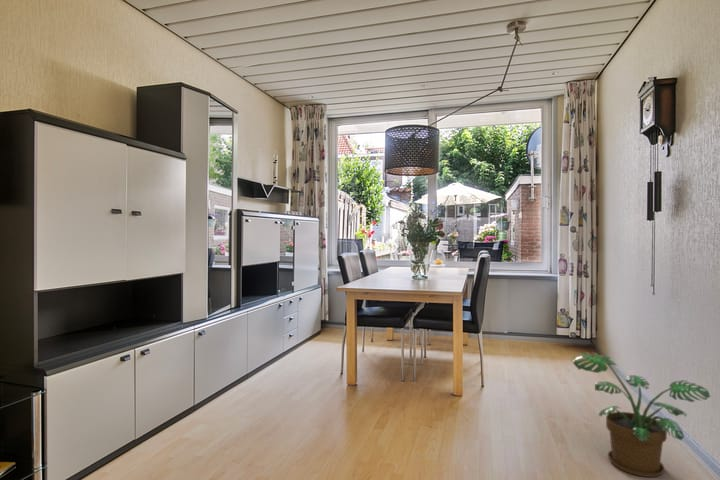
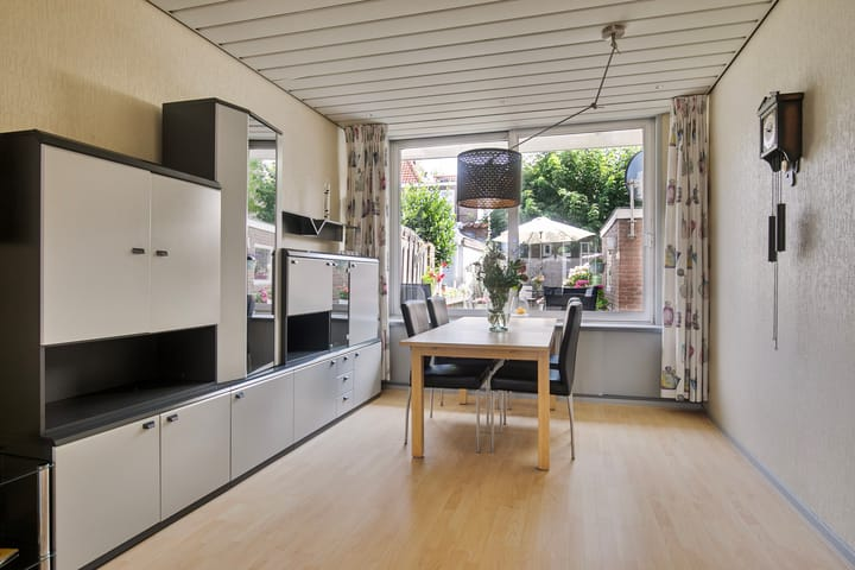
- potted plant [571,352,712,478]
